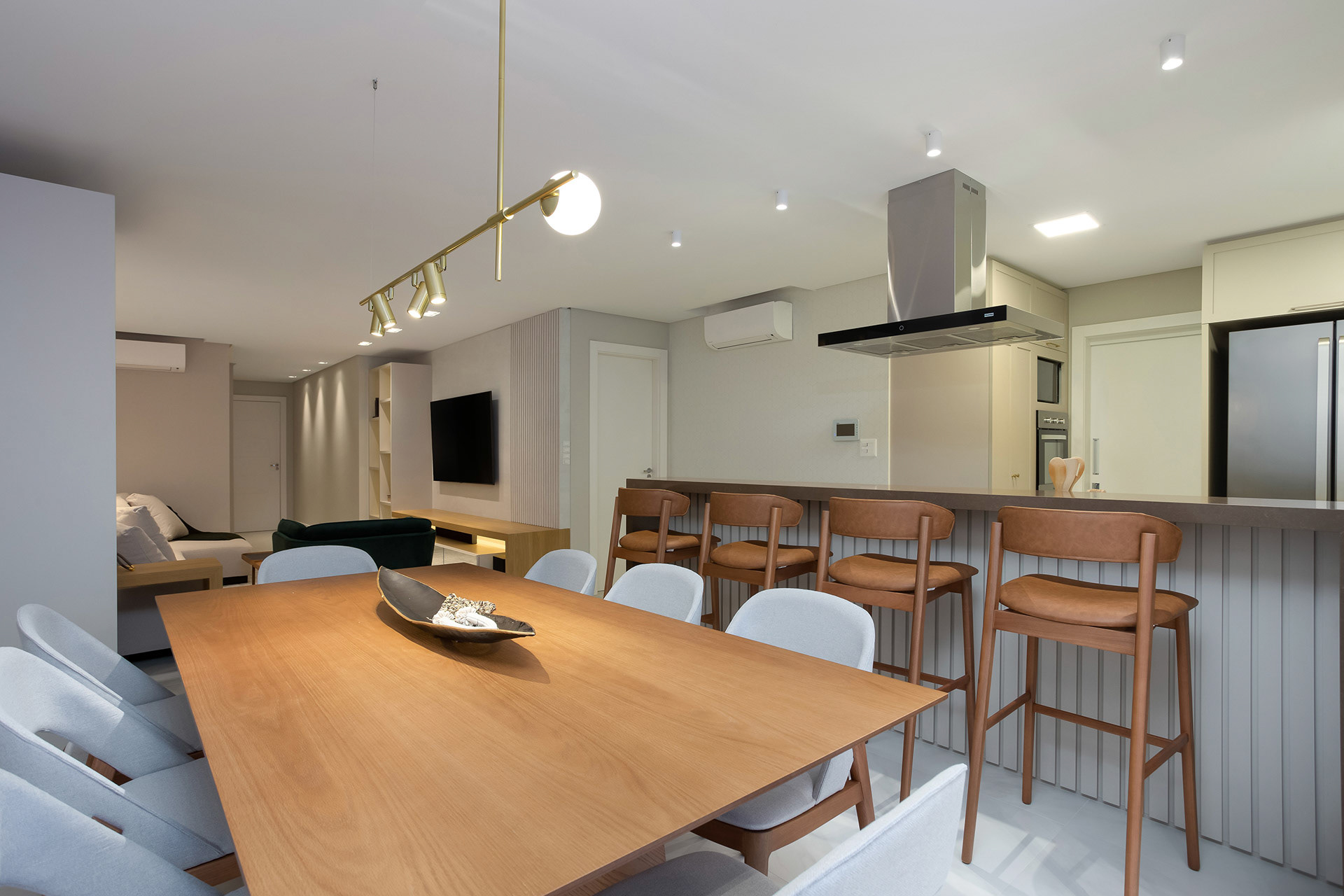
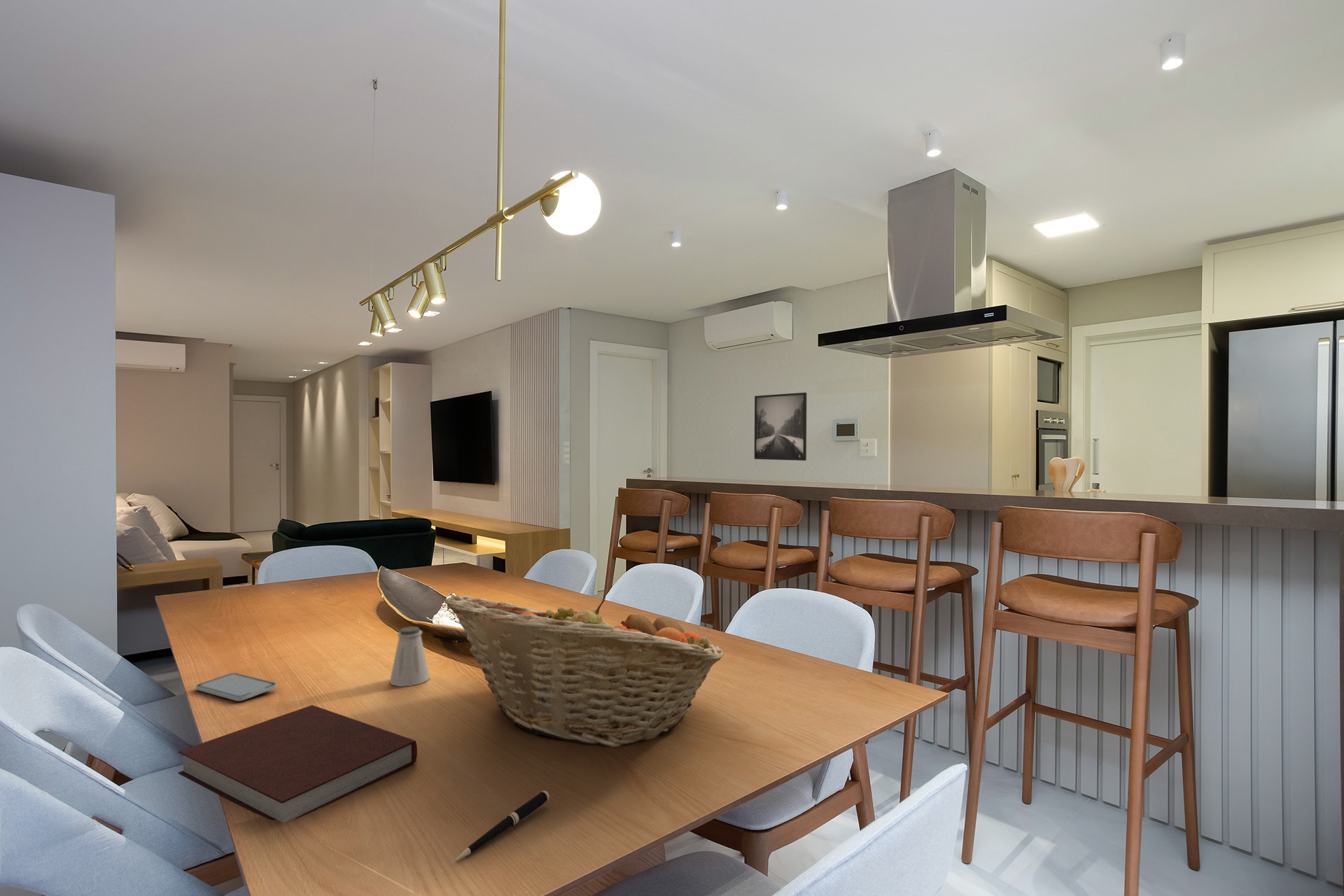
+ pen [454,790,550,862]
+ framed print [754,392,807,461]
+ notebook [177,704,418,824]
+ saltshaker [389,626,430,687]
+ smartphone [195,672,278,702]
+ fruit basket [444,594,724,748]
